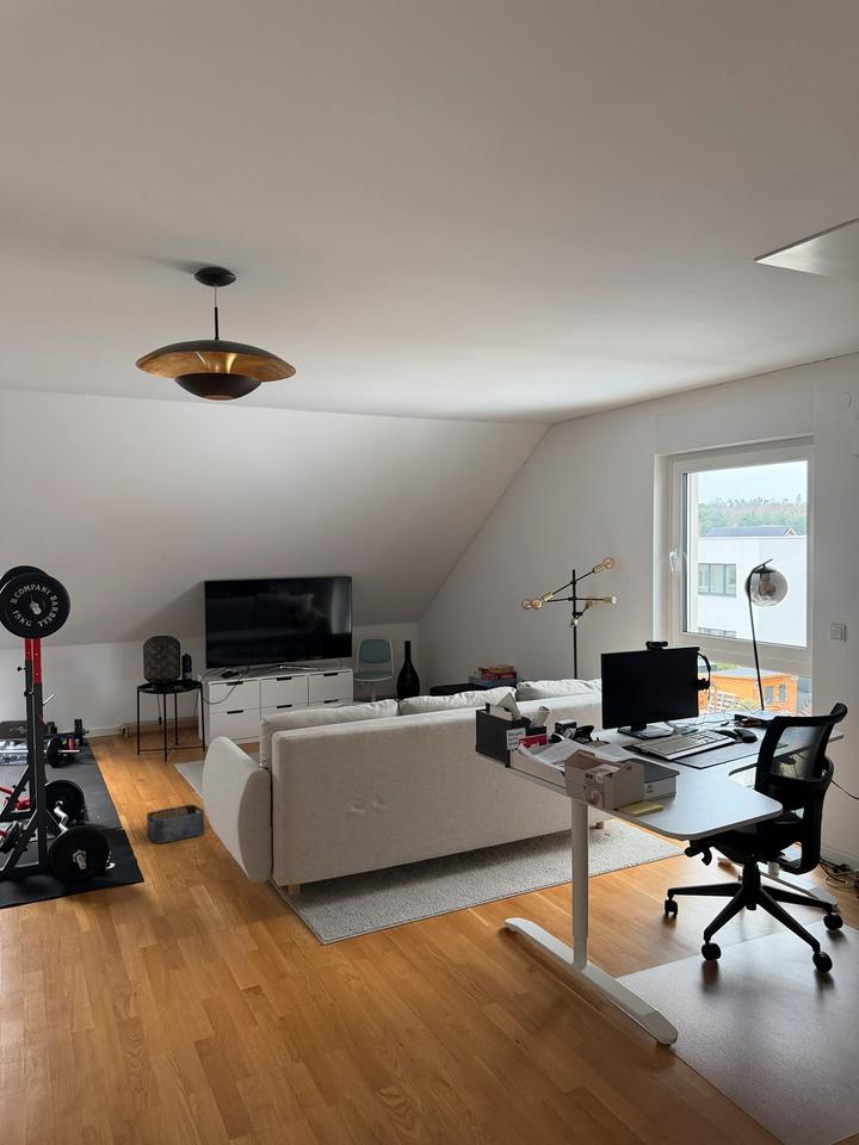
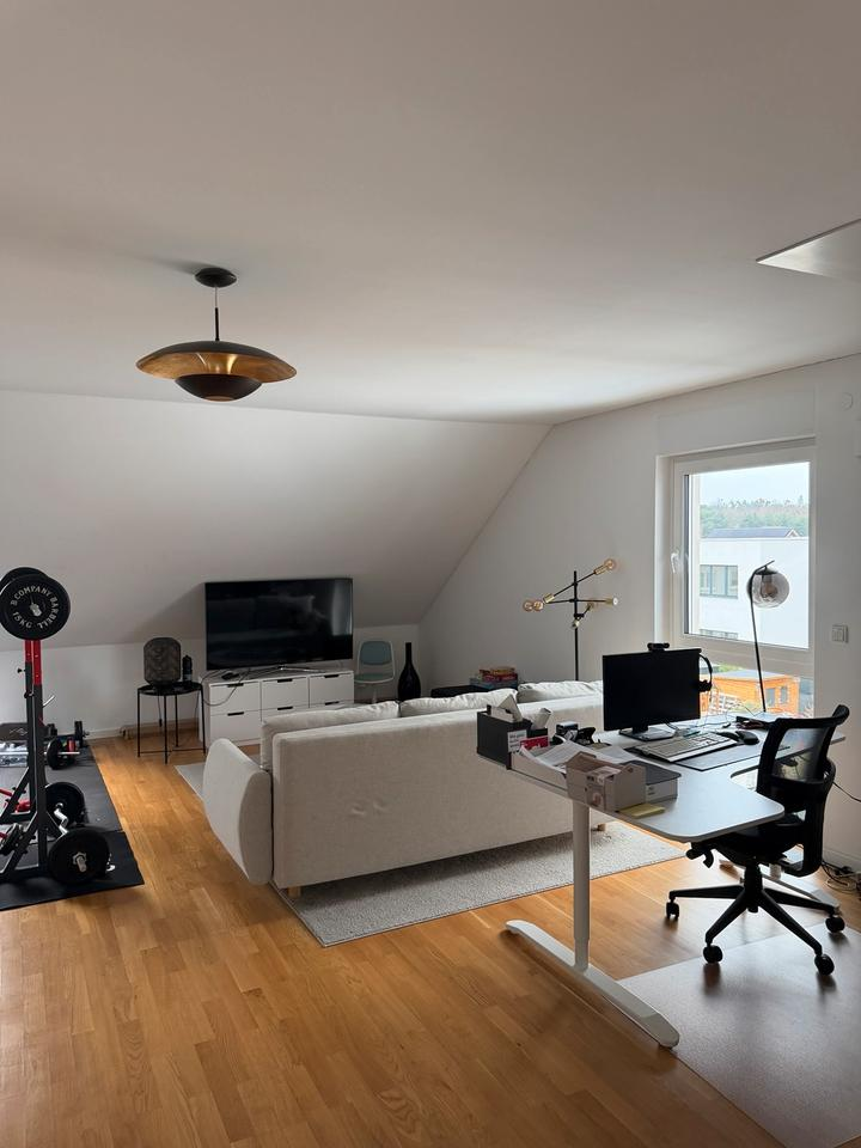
- storage bin [146,804,205,844]
